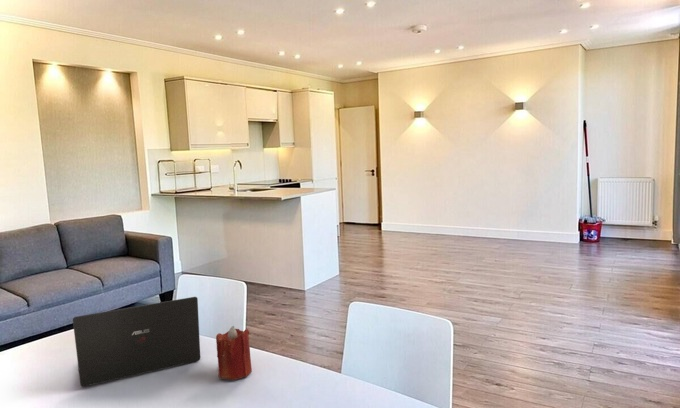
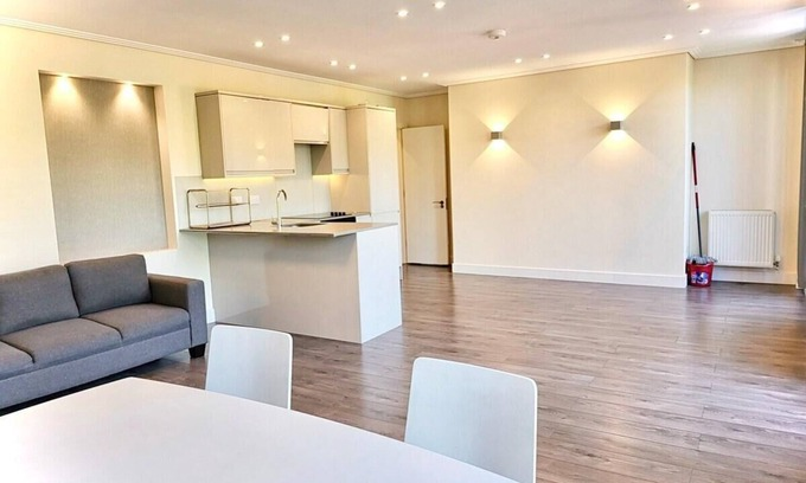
- candle [215,325,253,380]
- laptop [72,296,201,388]
